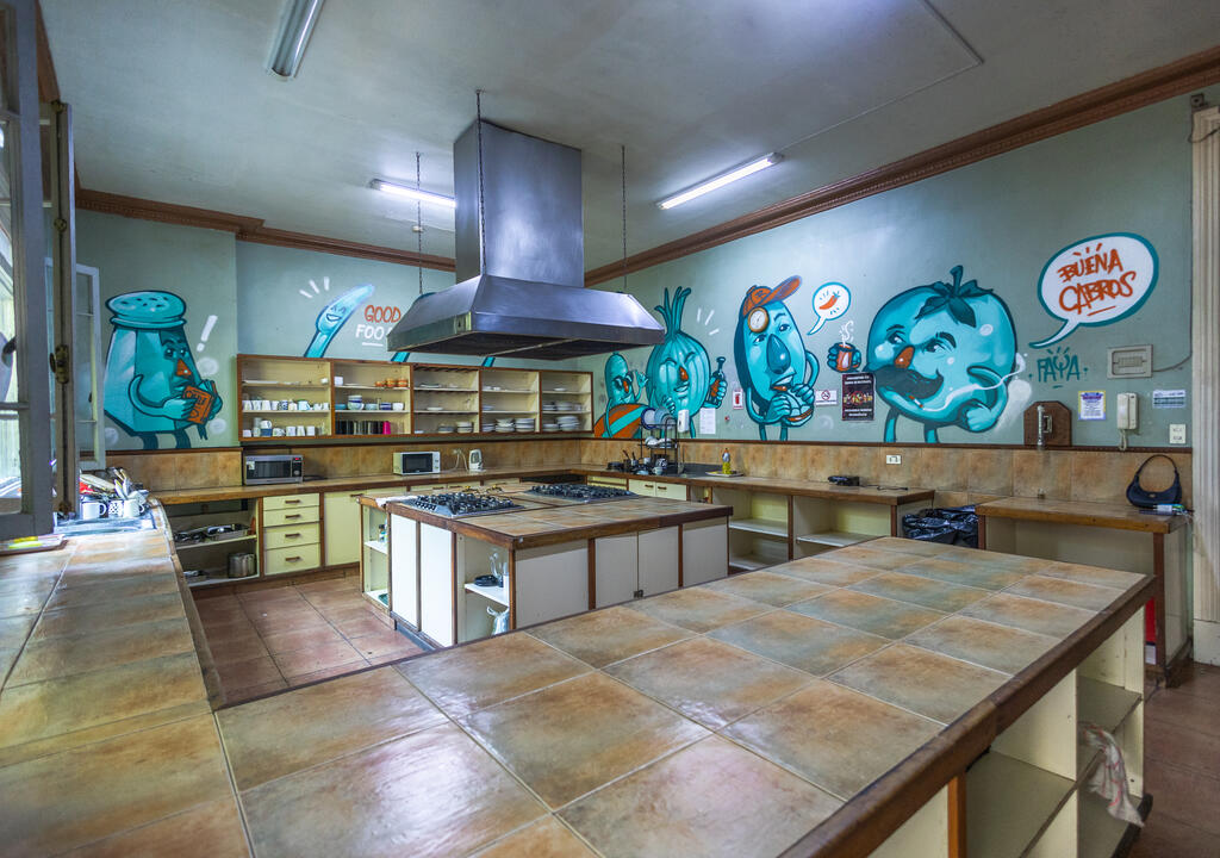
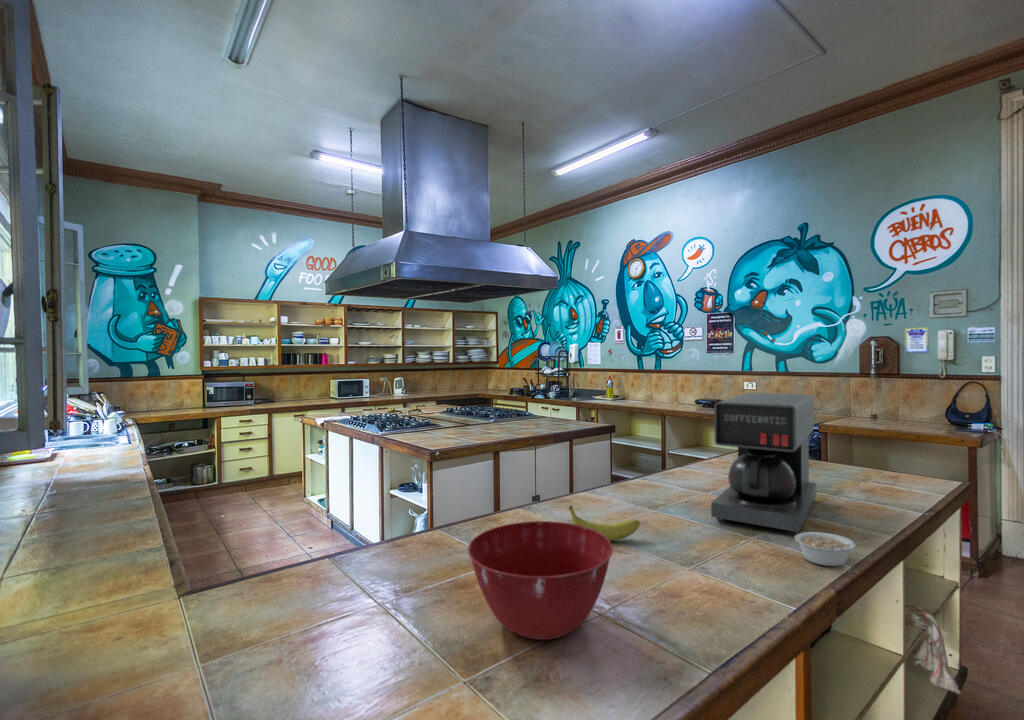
+ mixing bowl [467,520,614,641]
+ fruit [568,504,641,542]
+ coffee maker [710,392,817,535]
+ legume [794,531,870,567]
